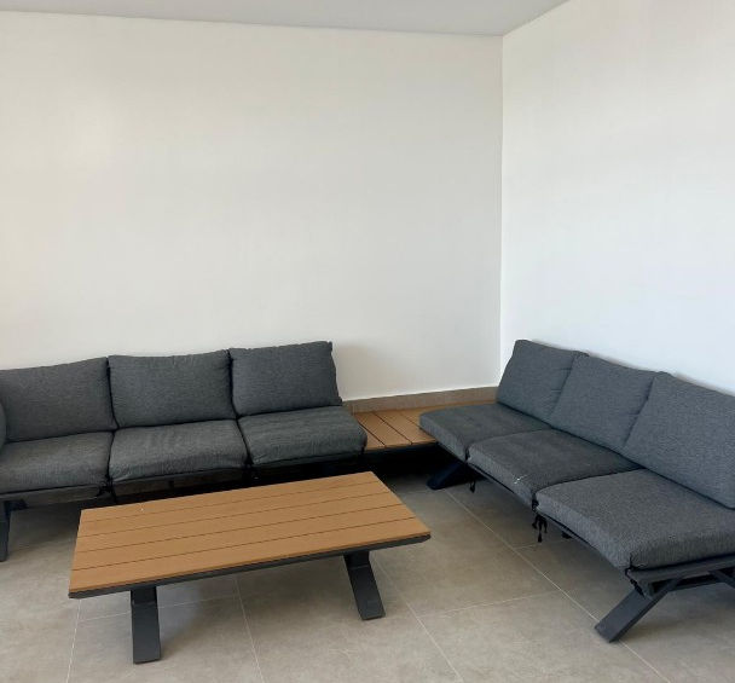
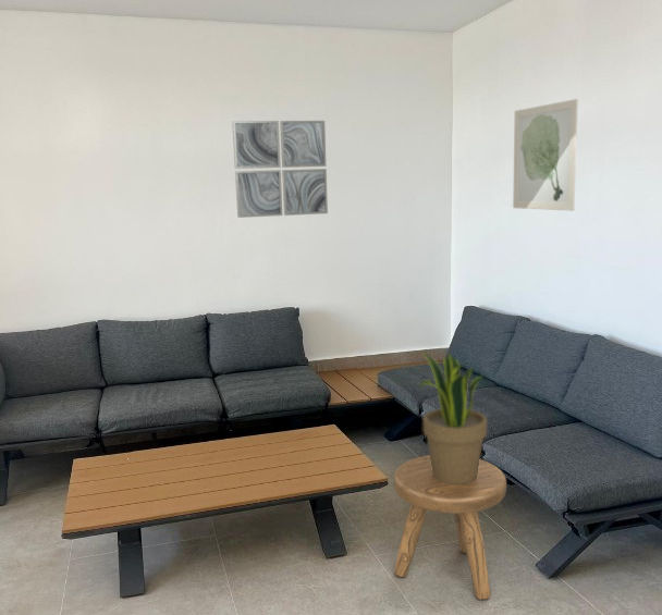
+ wall art [231,120,329,219]
+ potted plant [418,350,488,484]
+ wall art [512,98,579,212]
+ stool [393,454,507,601]
